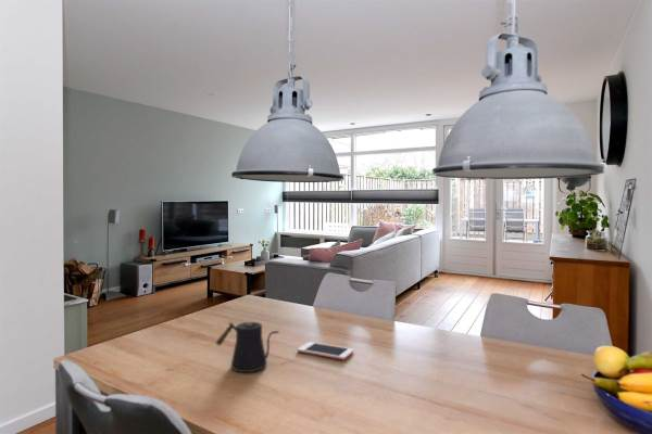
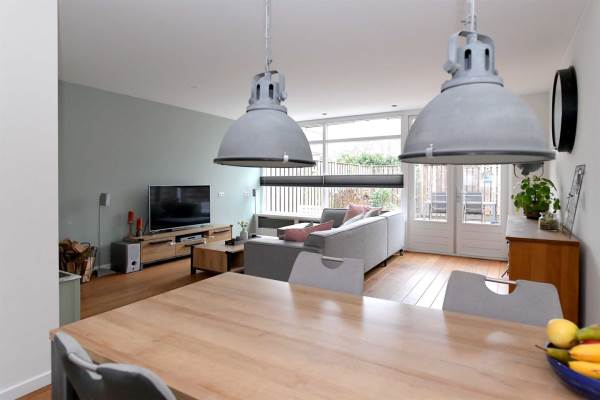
- cell phone [297,341,354,360]
- kettle [215,321,280,373]
